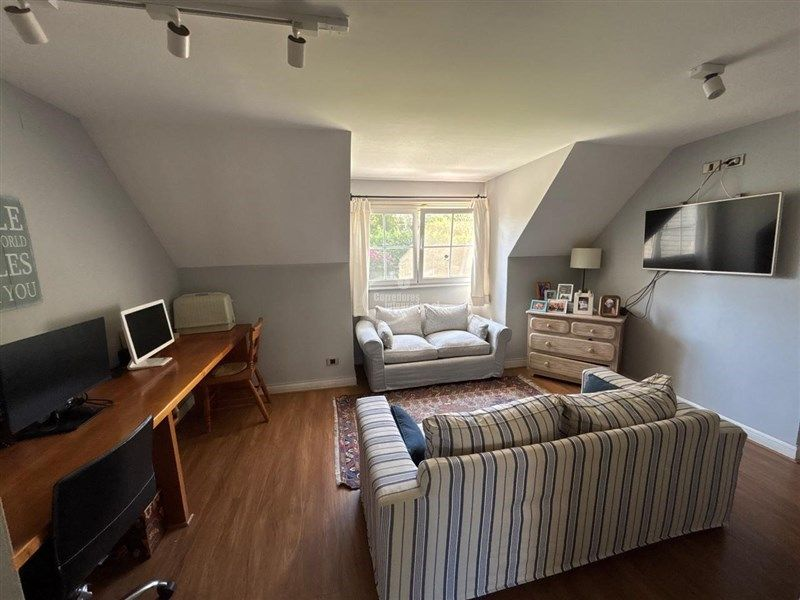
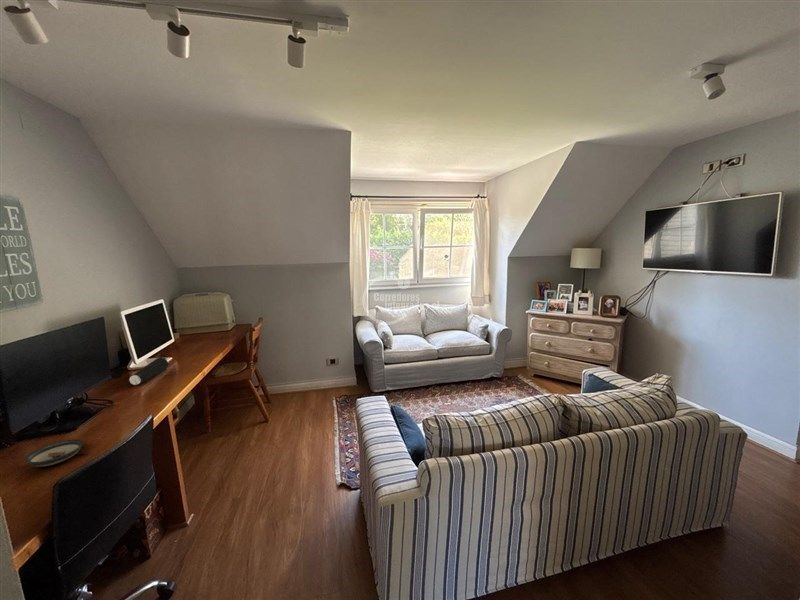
+ saucer [24,438,84,468]
+ speaker [128,357,169,386]
